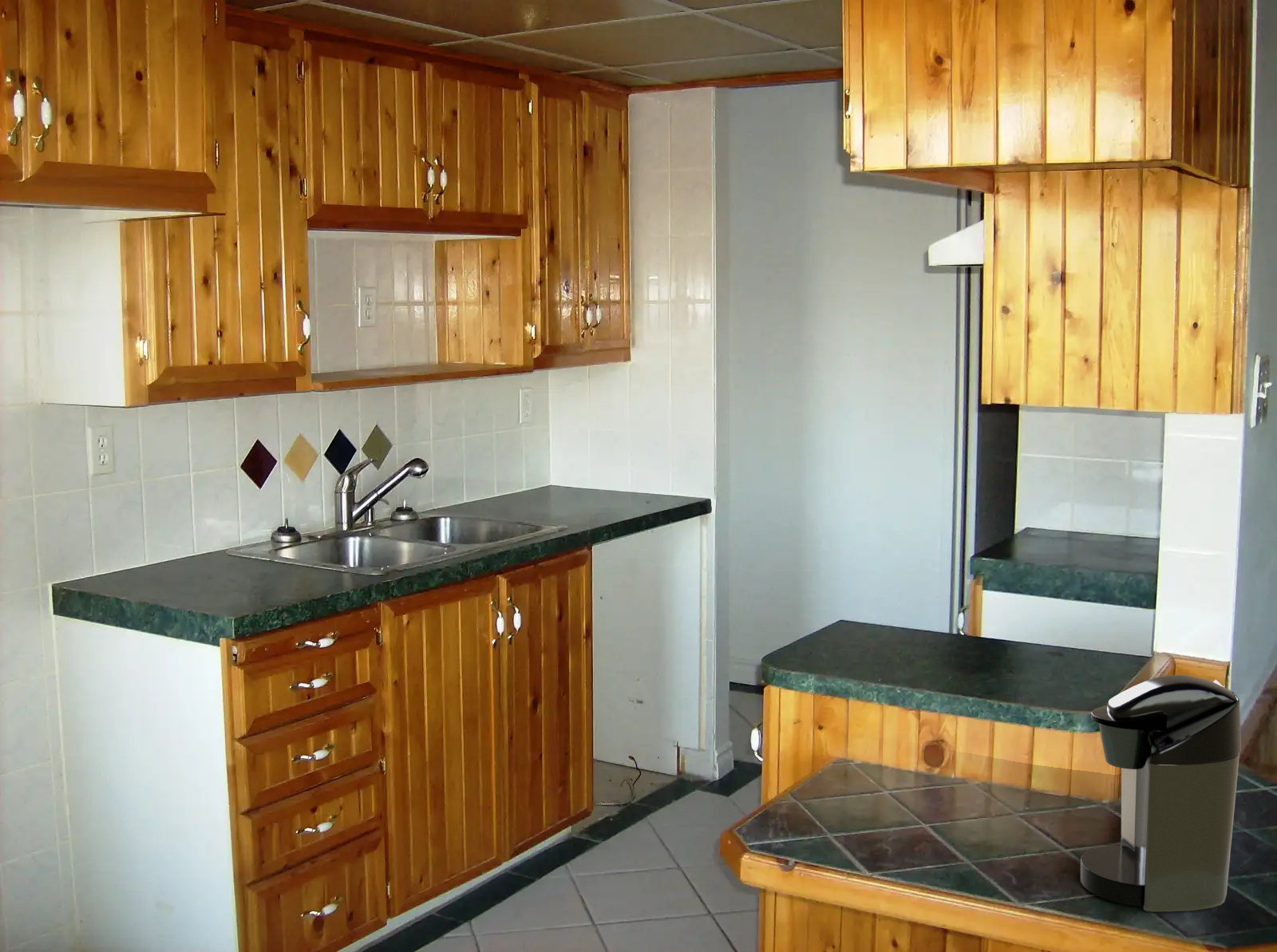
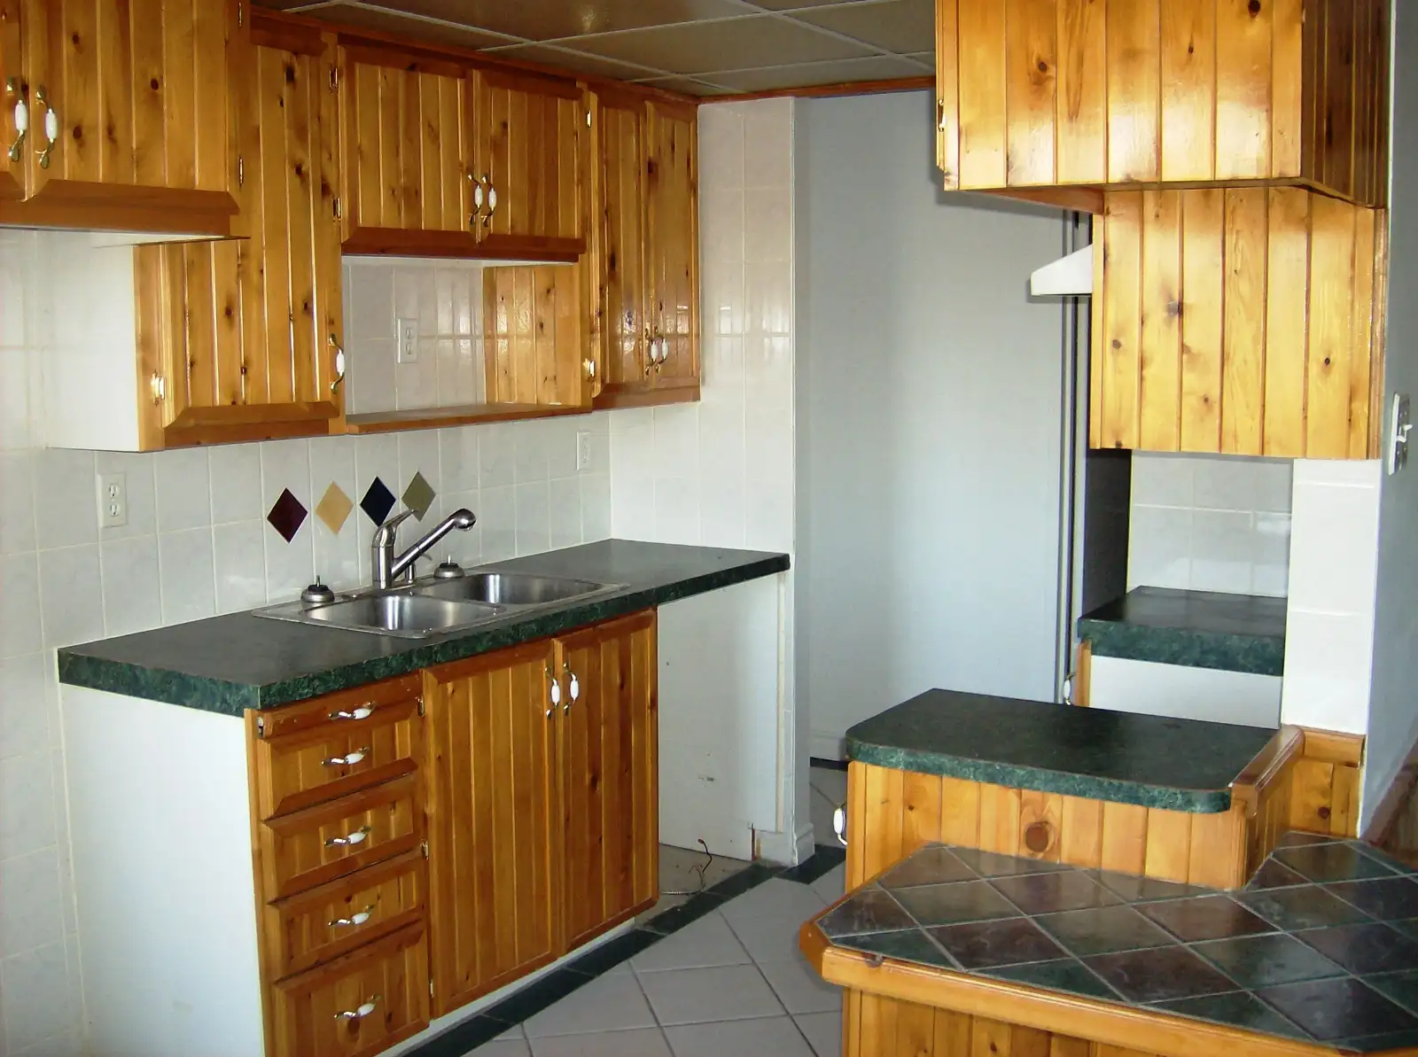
- coffee maker [1080,674,1242,913]
